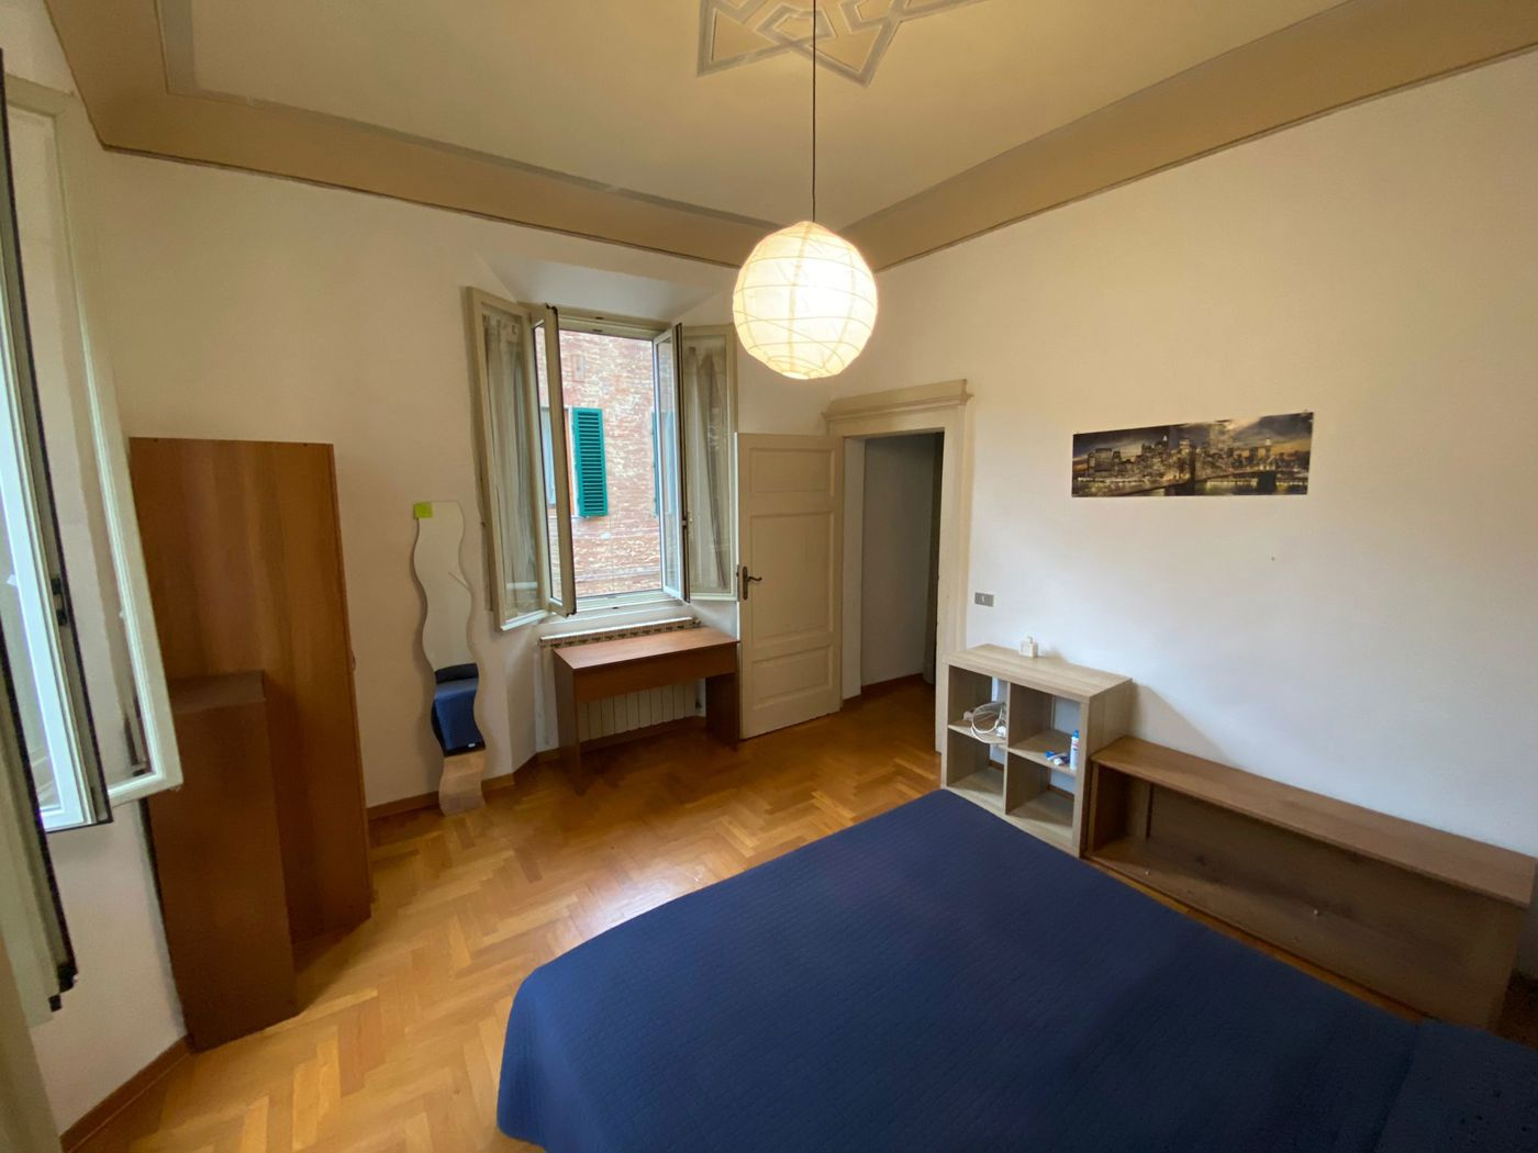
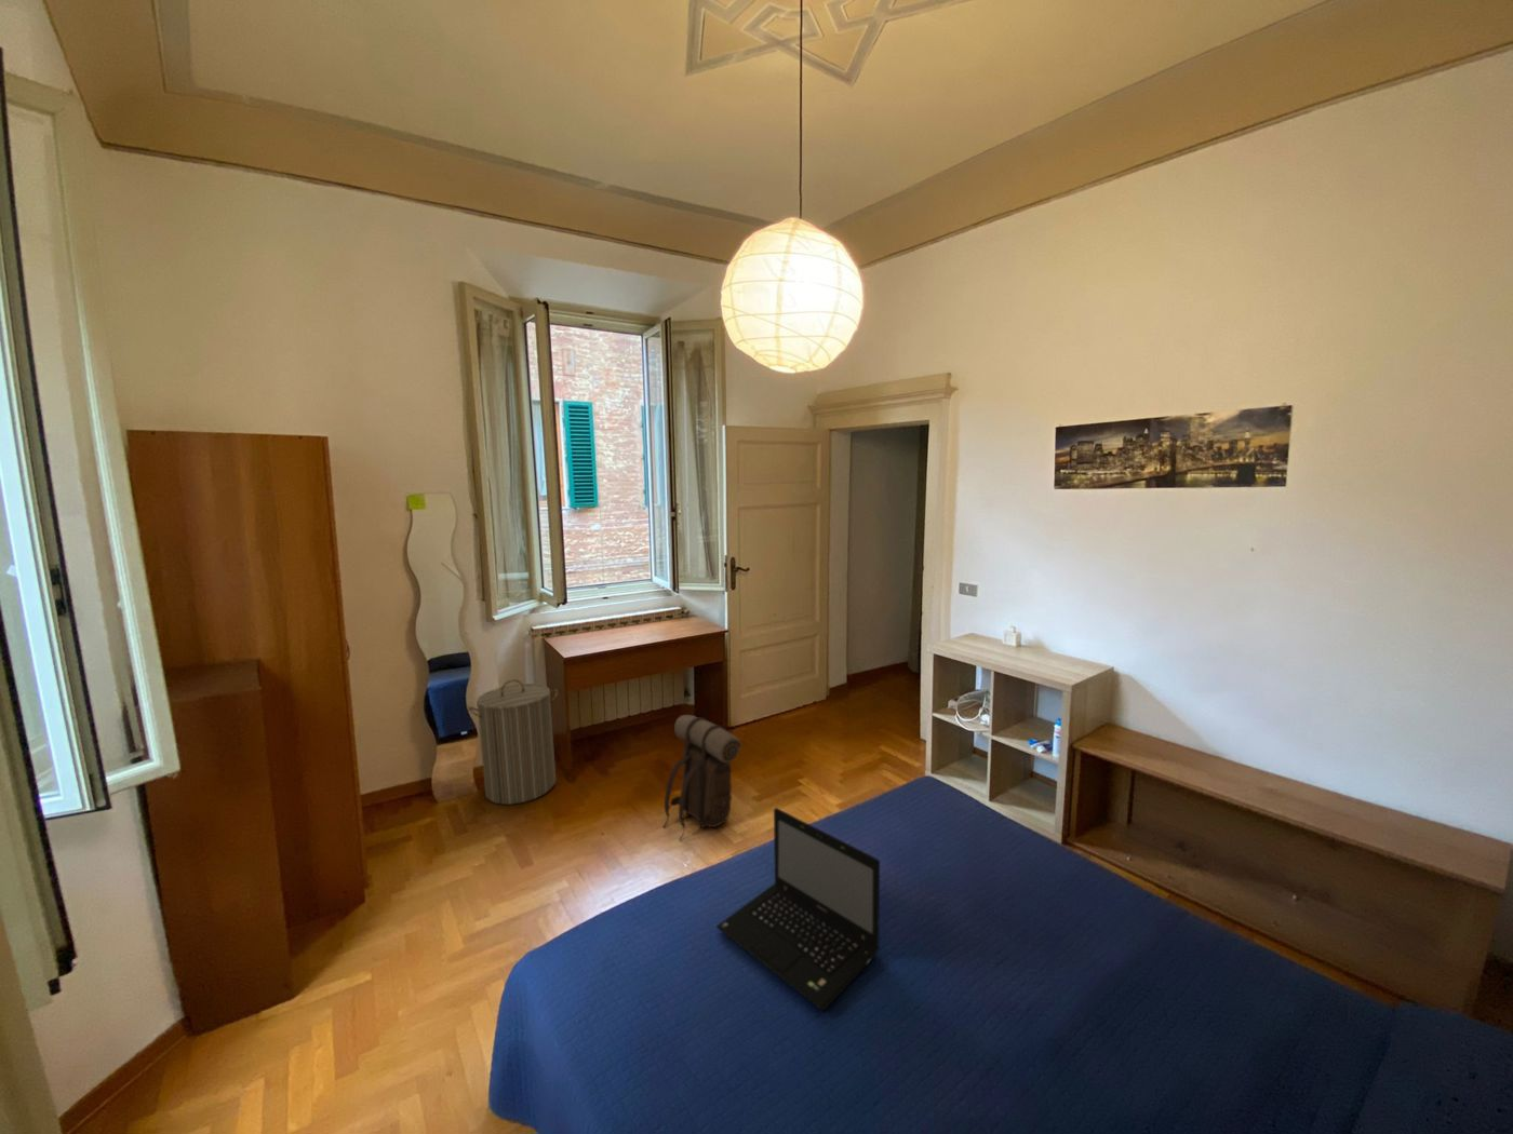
+ laptop [716,806,880,1011]
+ backpack [661,714,742,841]
+ laundry hamper [467,678,559,805]
